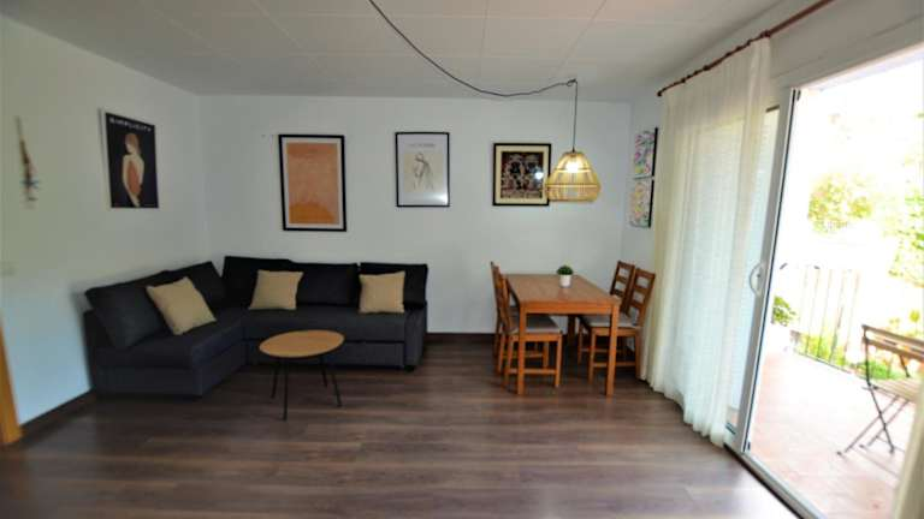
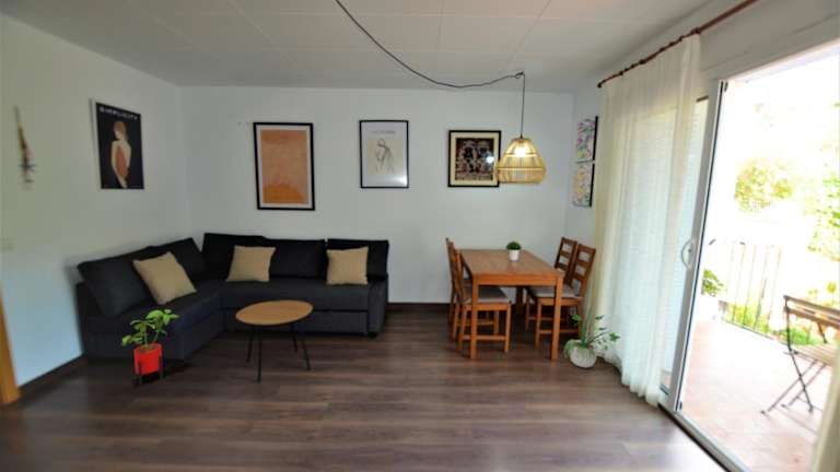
+ house plant [120,308,179,387]
+ potted plant [562,299,621,368]
